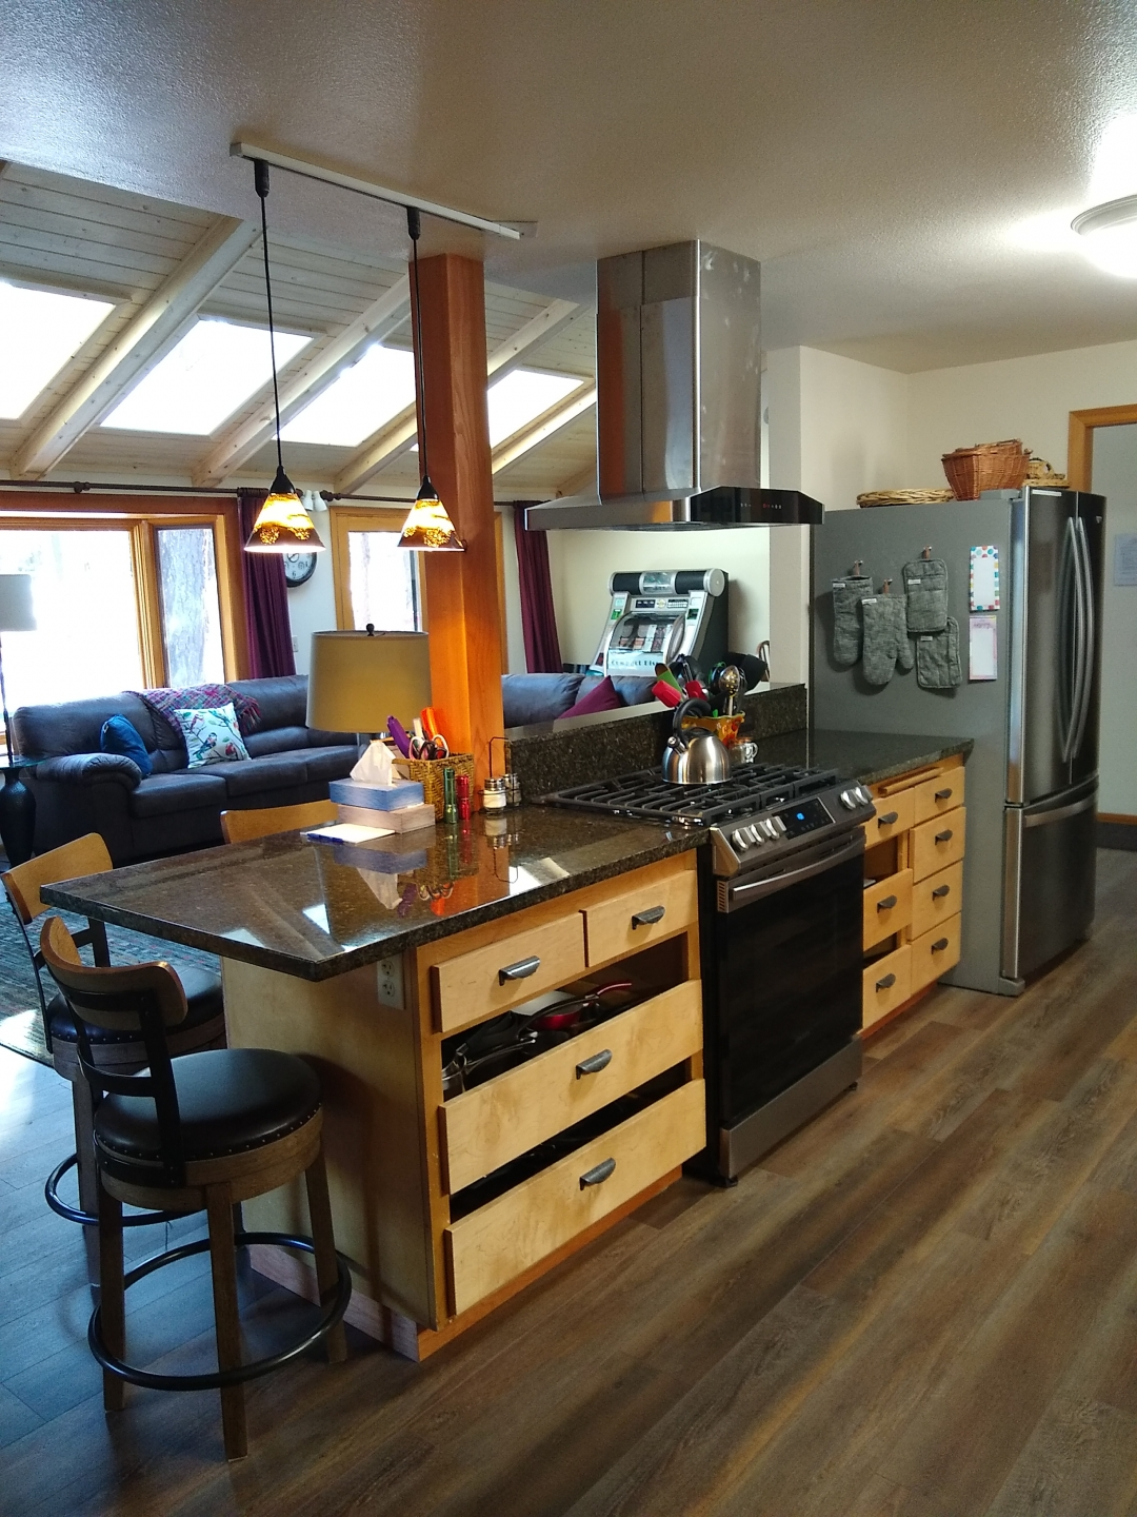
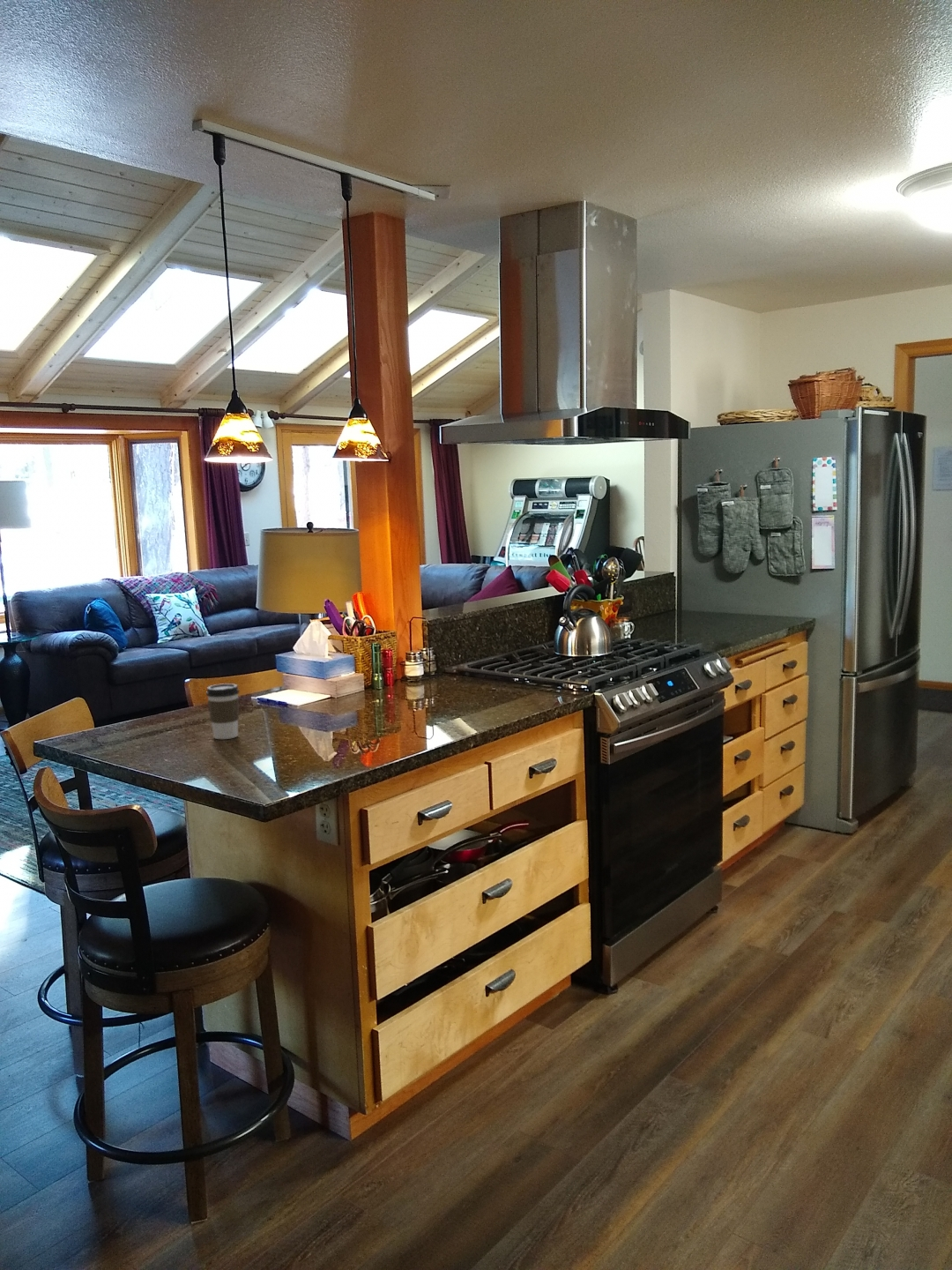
+ coffee cup [205,683,240,740]
